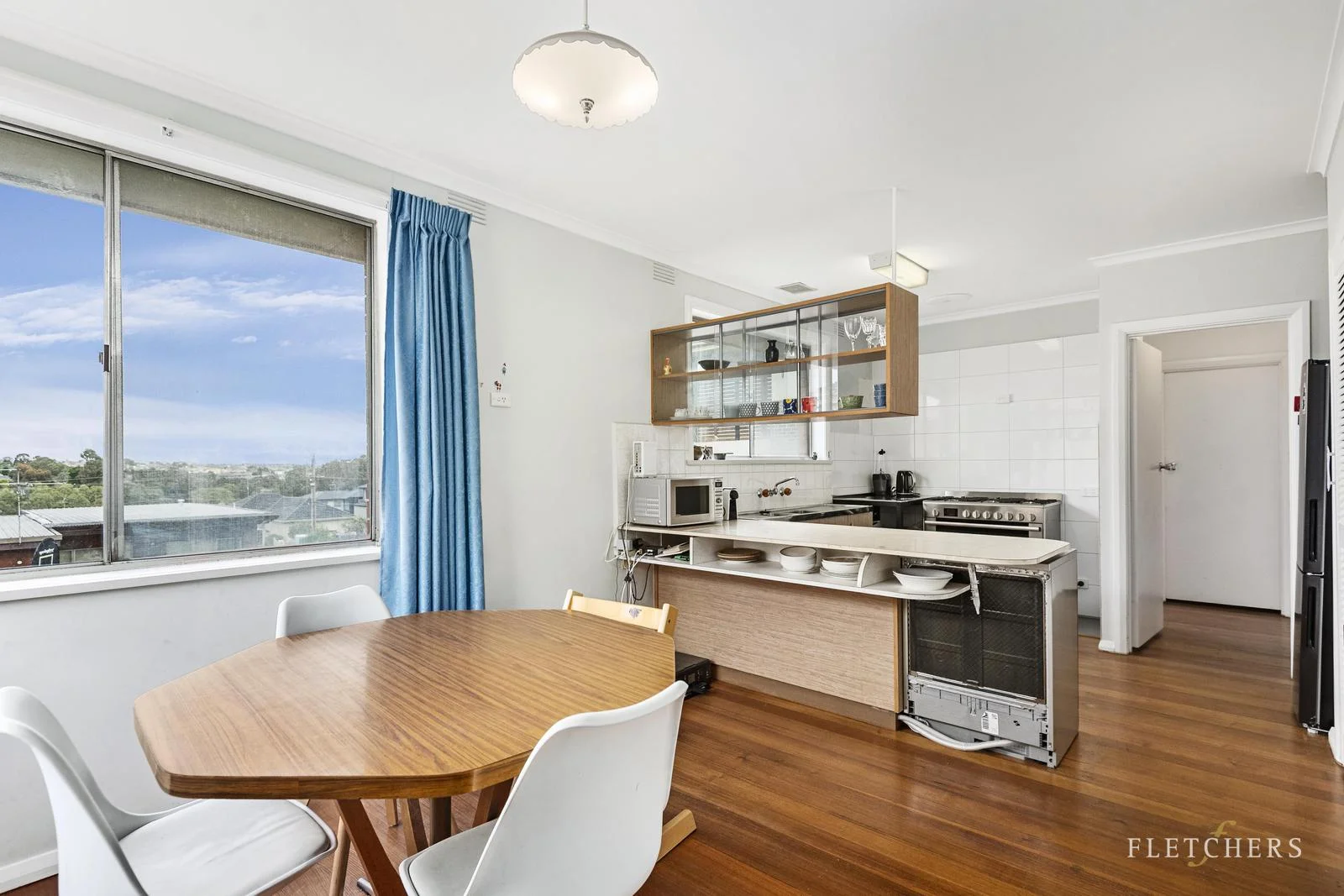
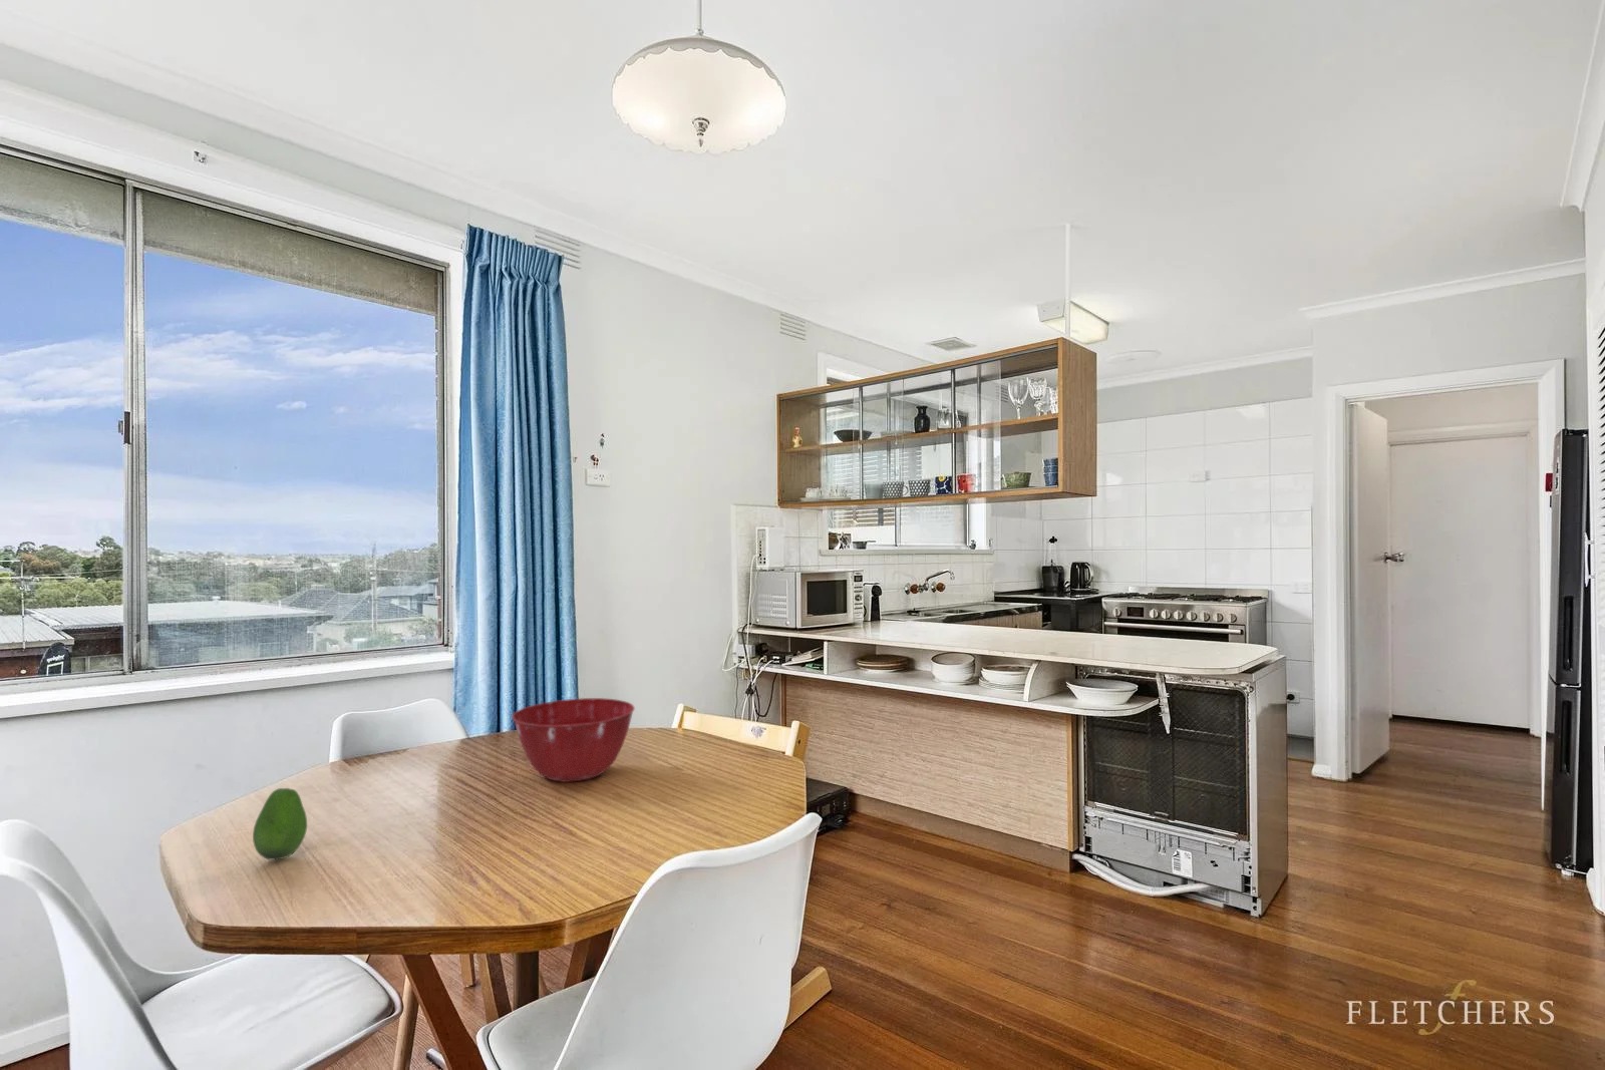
+ fruit [252,787,308,860]
+ mixing bowl [511,697,637,783]
